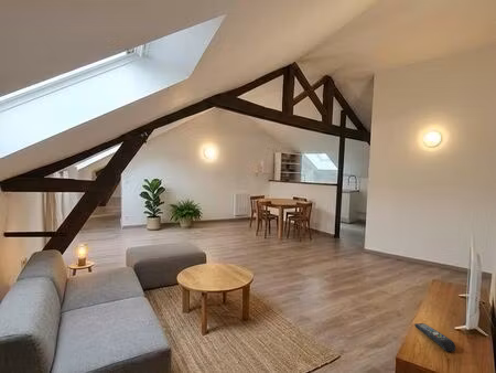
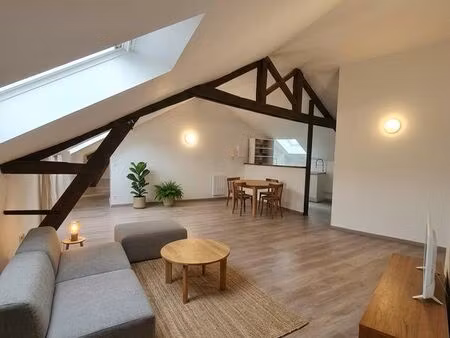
- remote control [413,322,456,352]
